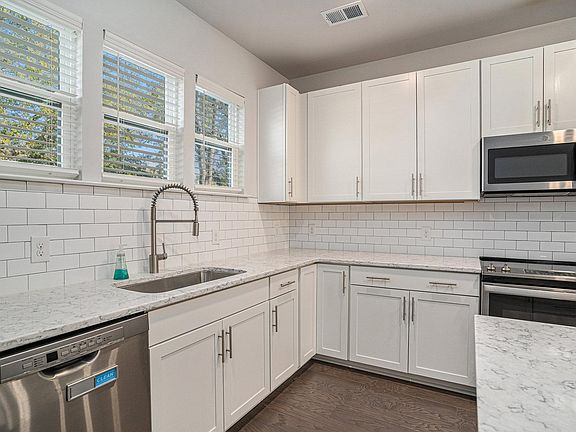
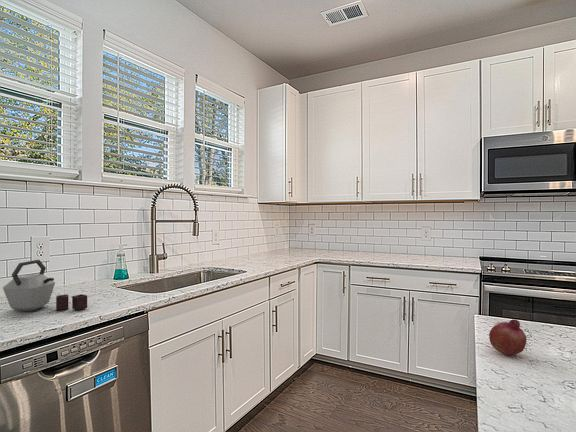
+ fruit [488,318,527,356]
+ kettle [2,259,88,312]
